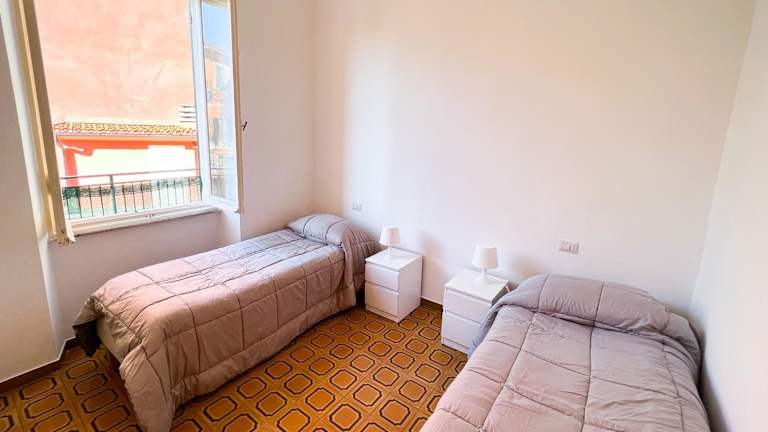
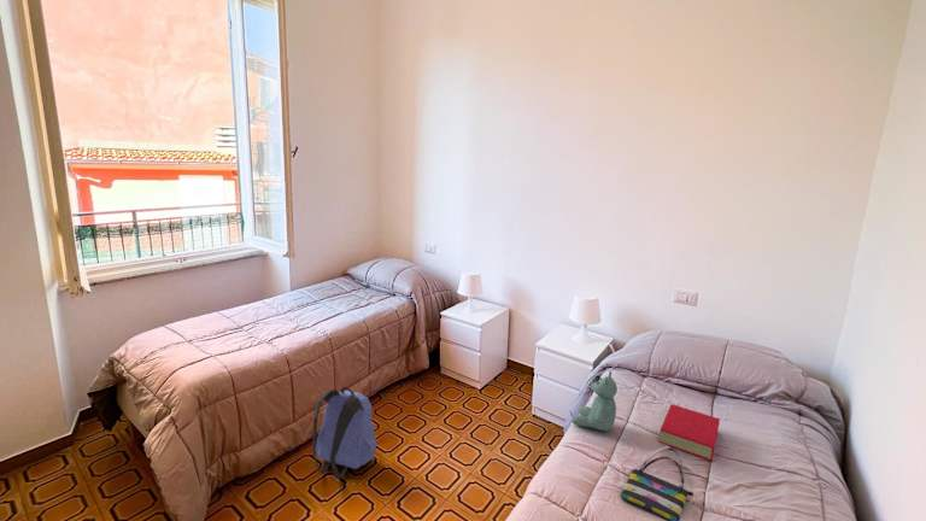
+ backpack [311,386,377,480]
+ book [657,403,721,462]
+ stuffed bear [572,369,619,432]
+ tote bag [620,447,694,521]
